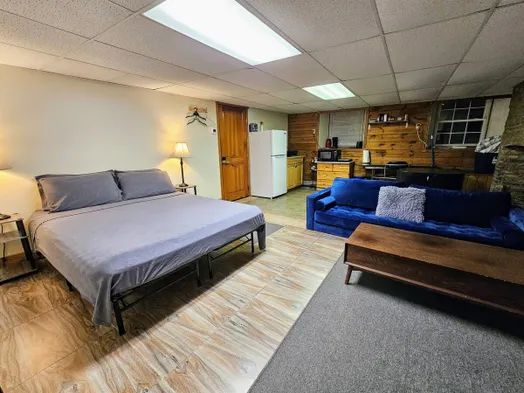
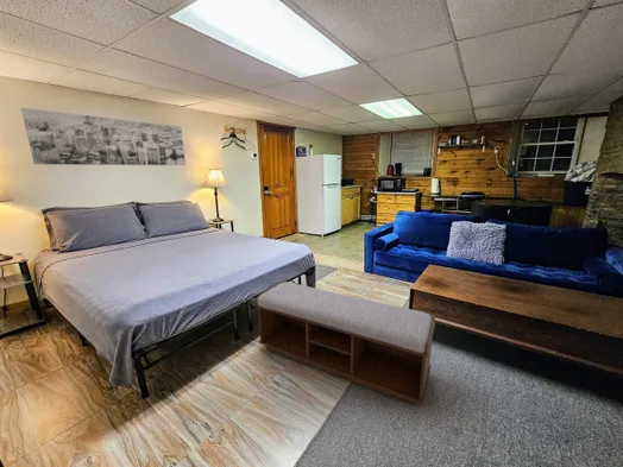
+ wall art [20,107,187,166]
+ bench [254,280,436,406]
